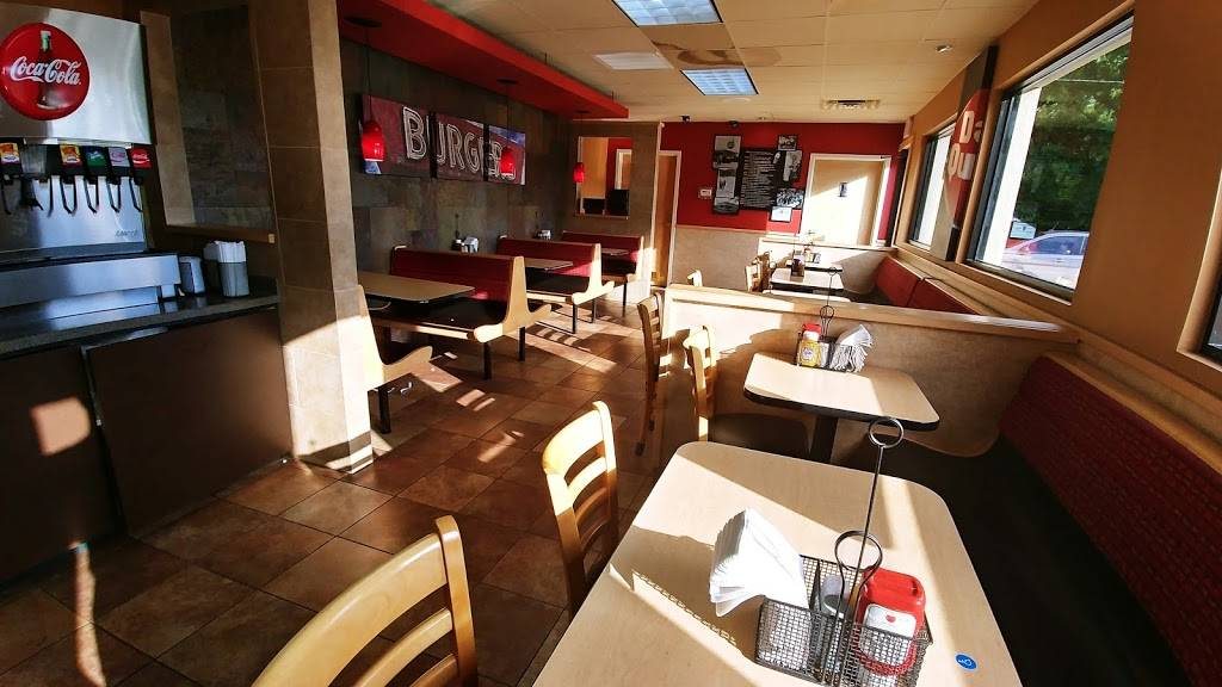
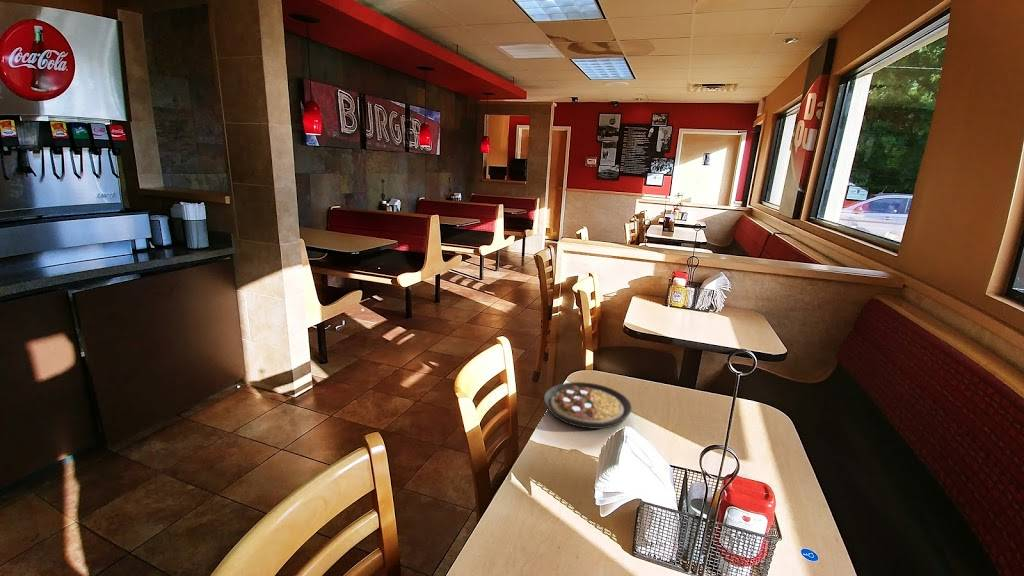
+ plate [543,381,633,430]
